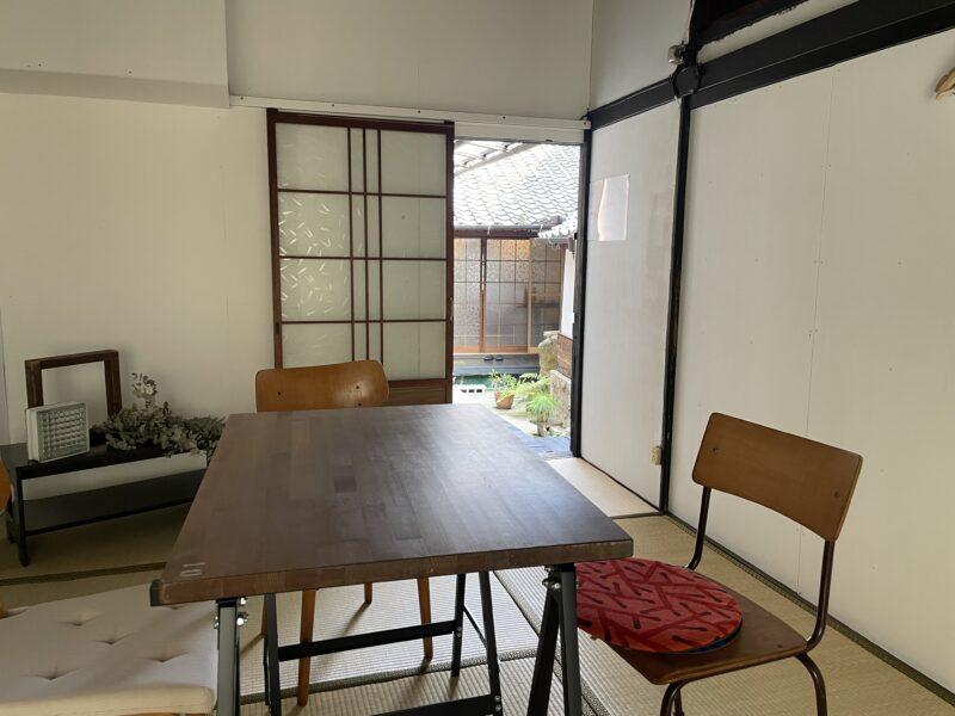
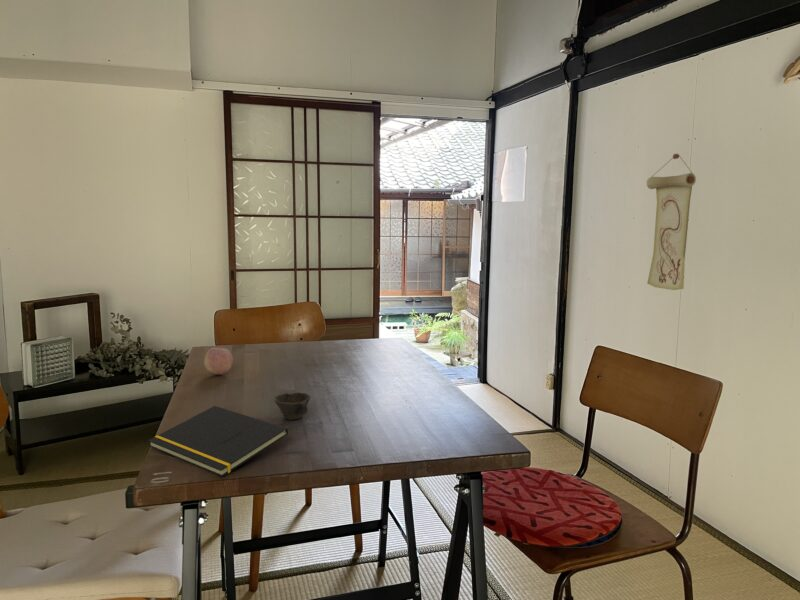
+ fruit [203,347,234,375]
+ cup [273,391,311,421]
+ notepad [148,405,289,477]
+ wall scroll [646,152,697,291]
